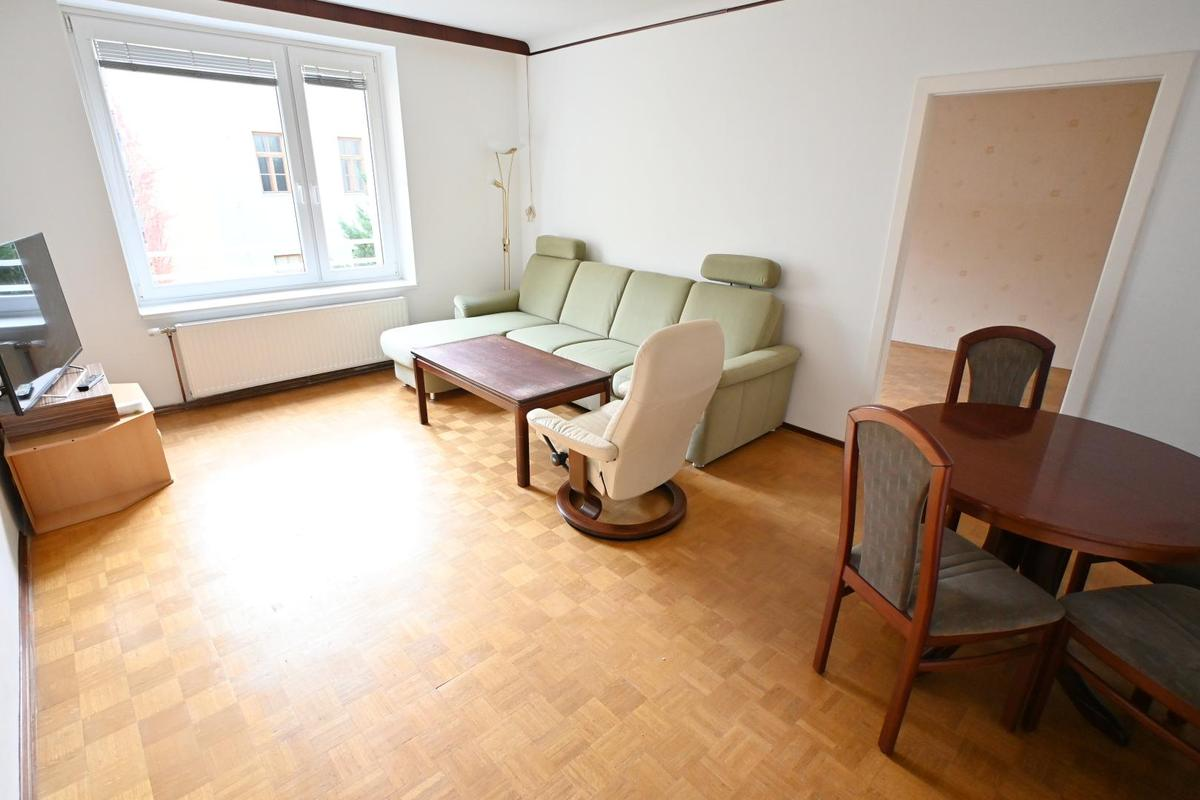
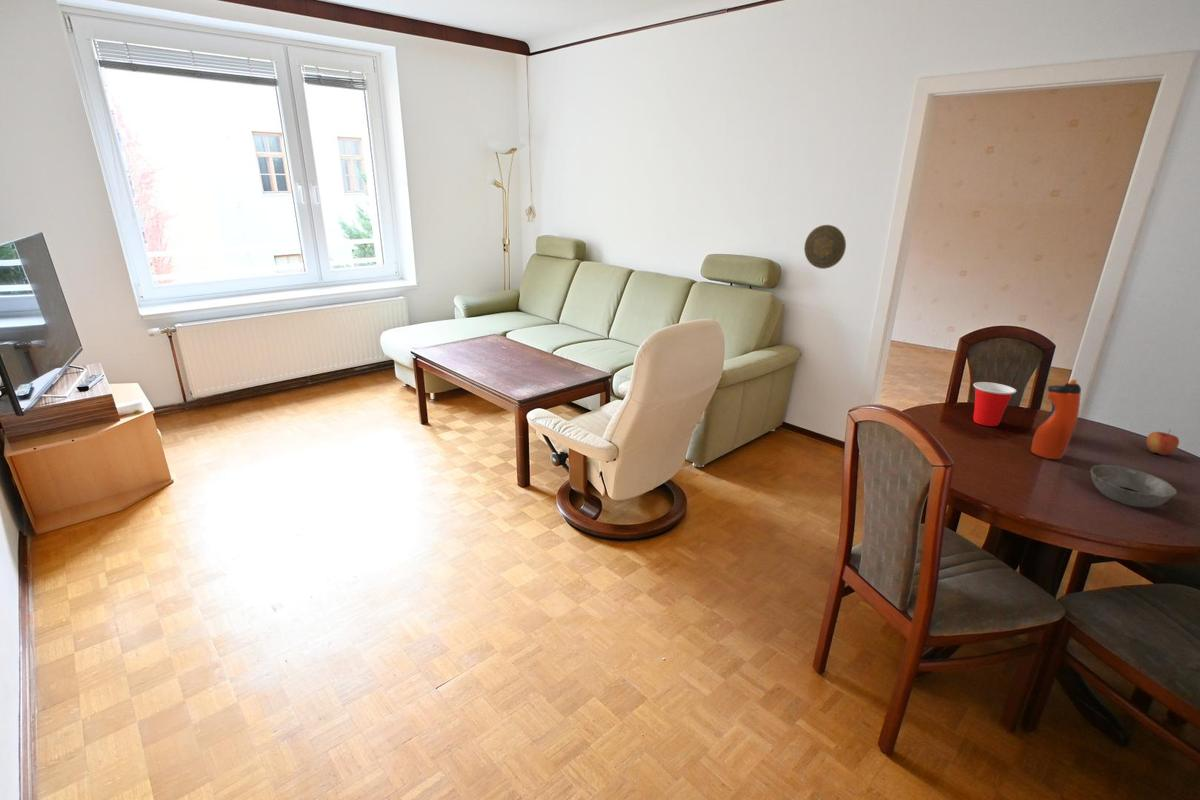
+ decorative plate [803,224,847,270]
+ apple [1145,429,1180,456]
+ bowl [1089,463,1178,508]
+ cup [972,381,1017,427]
+ water bottle [1030,379,1082,460]
